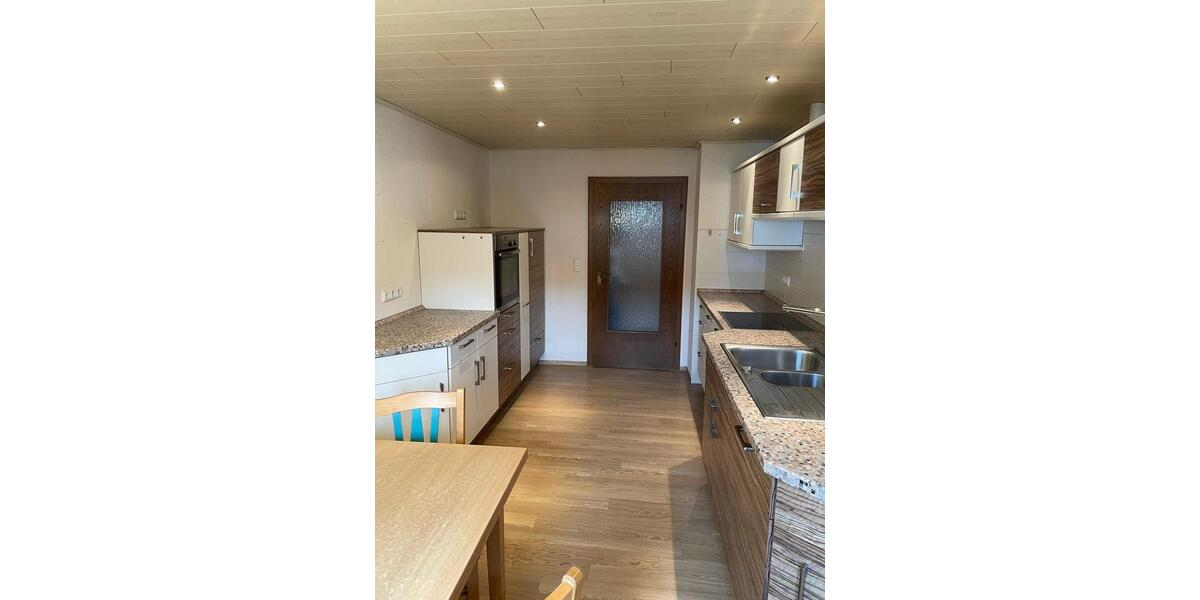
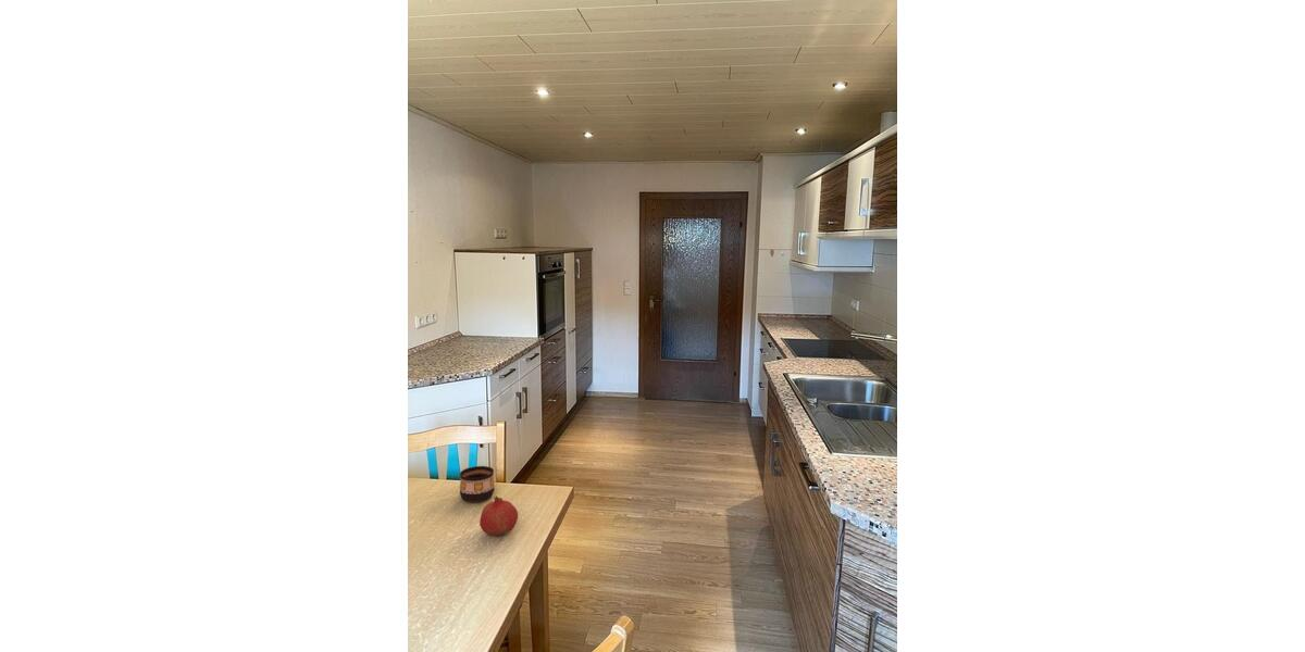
+ fruit [478,494,519,537]
+ cup [459,465,496,503]
